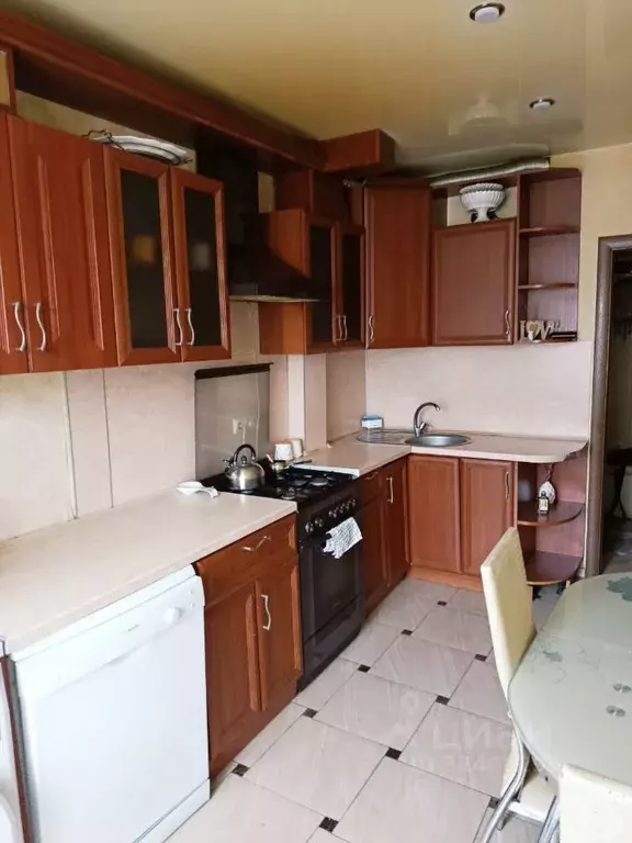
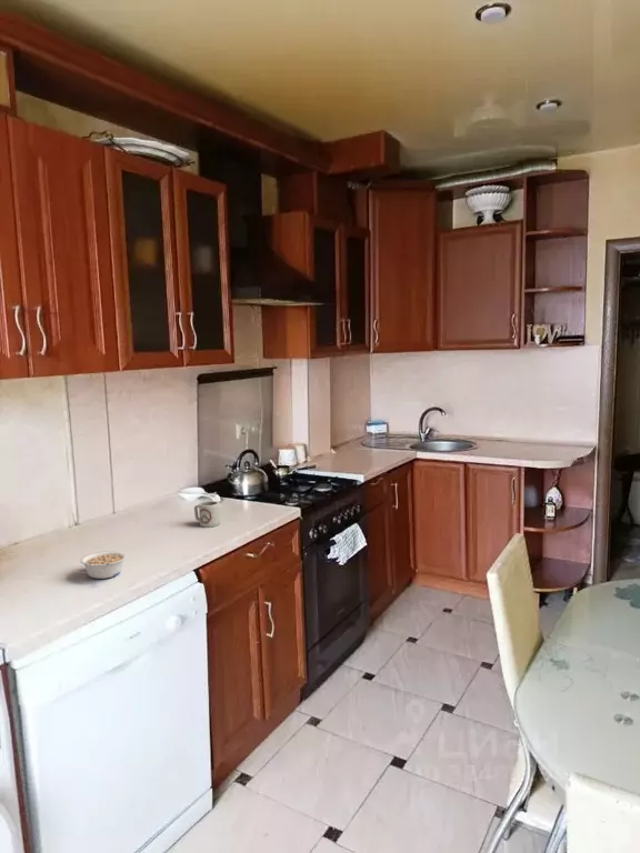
+ cup [193,500,221,529]
+ legume [79,550,128,580]
